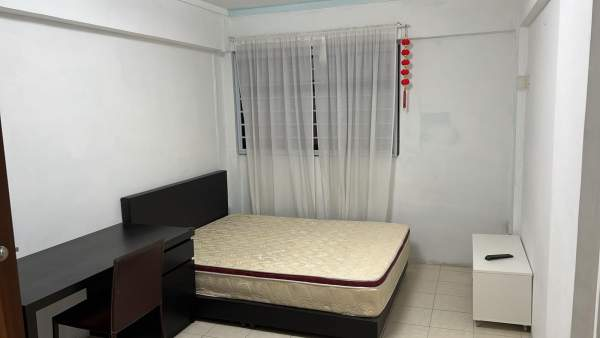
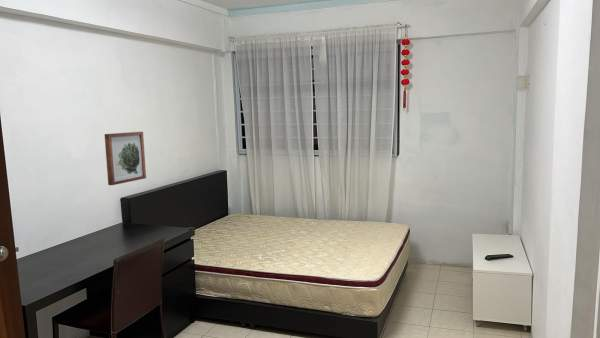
+ wall art [104,131,147,186]
